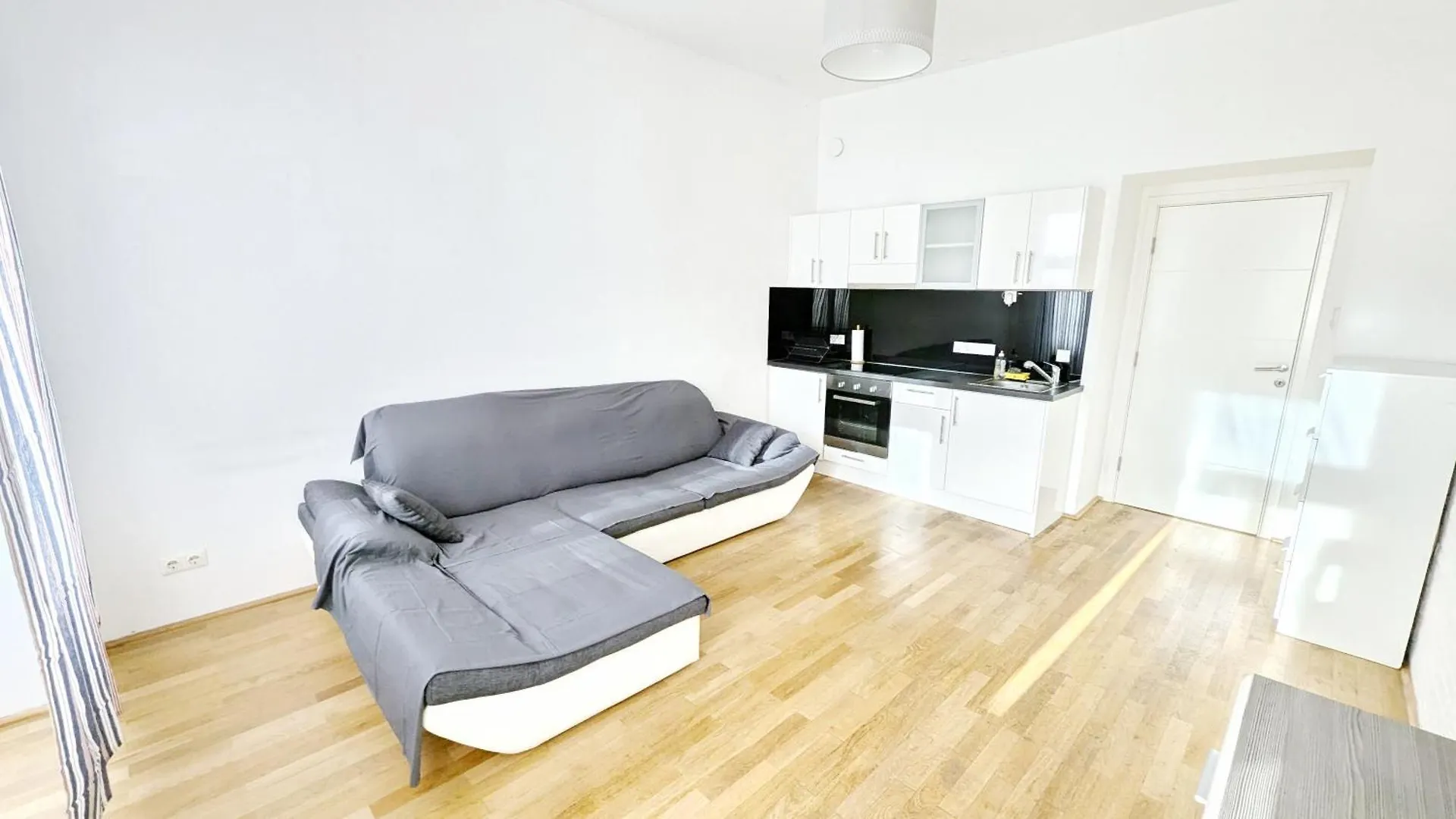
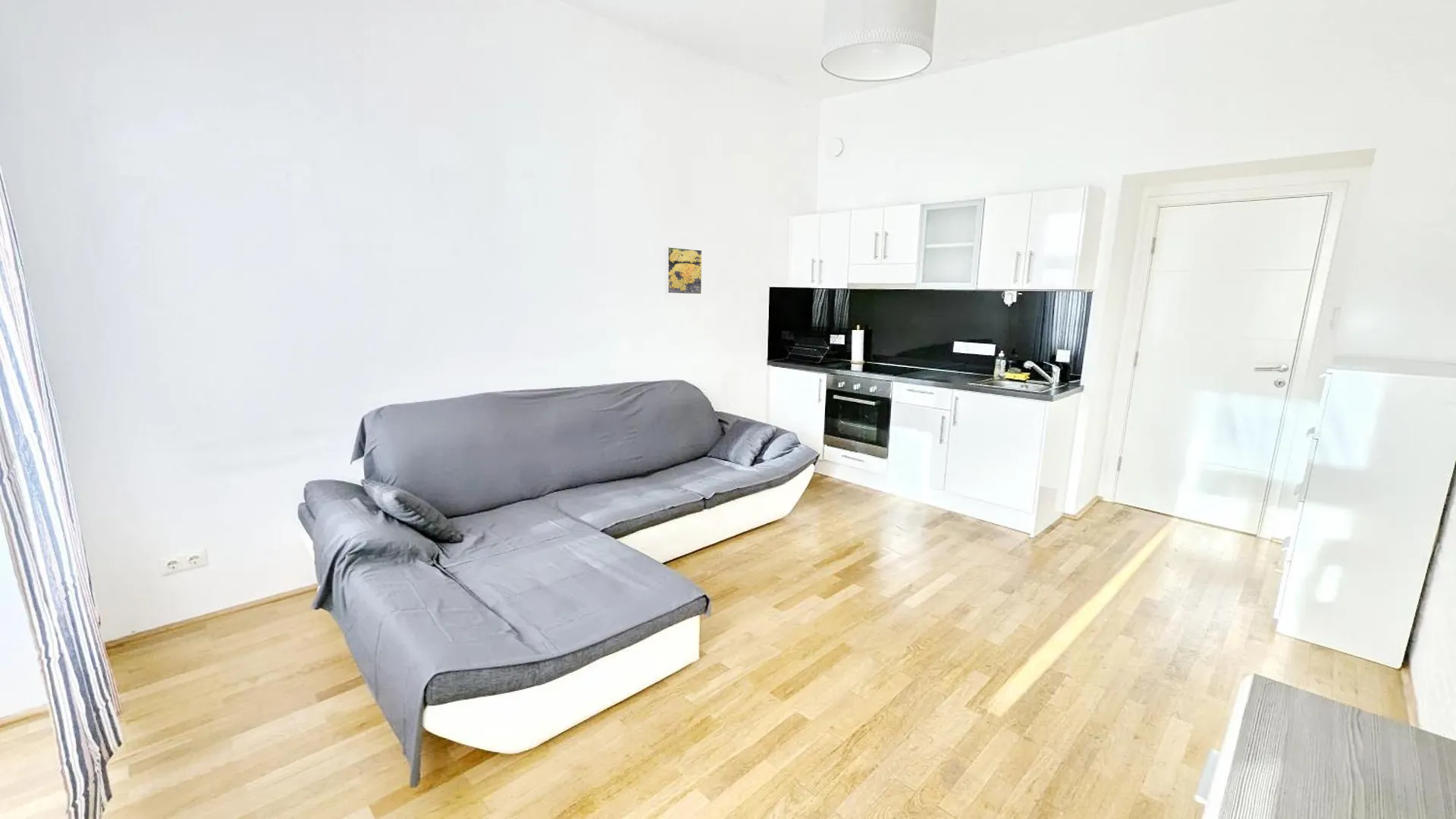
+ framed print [664,246,703,295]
